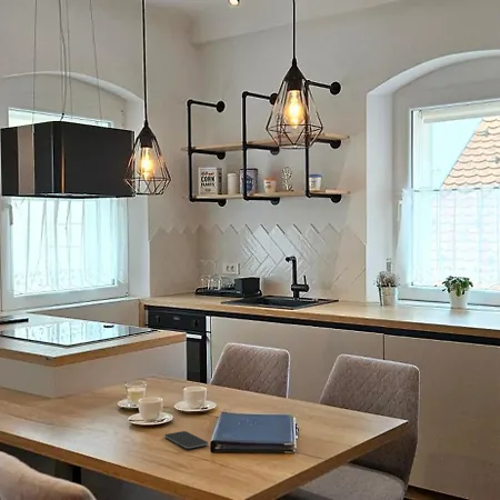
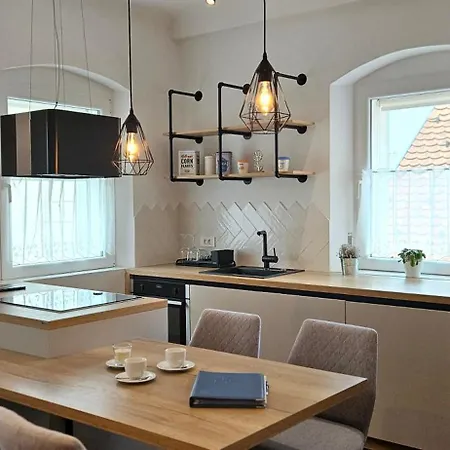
- smartphone [163,430,209,450]
